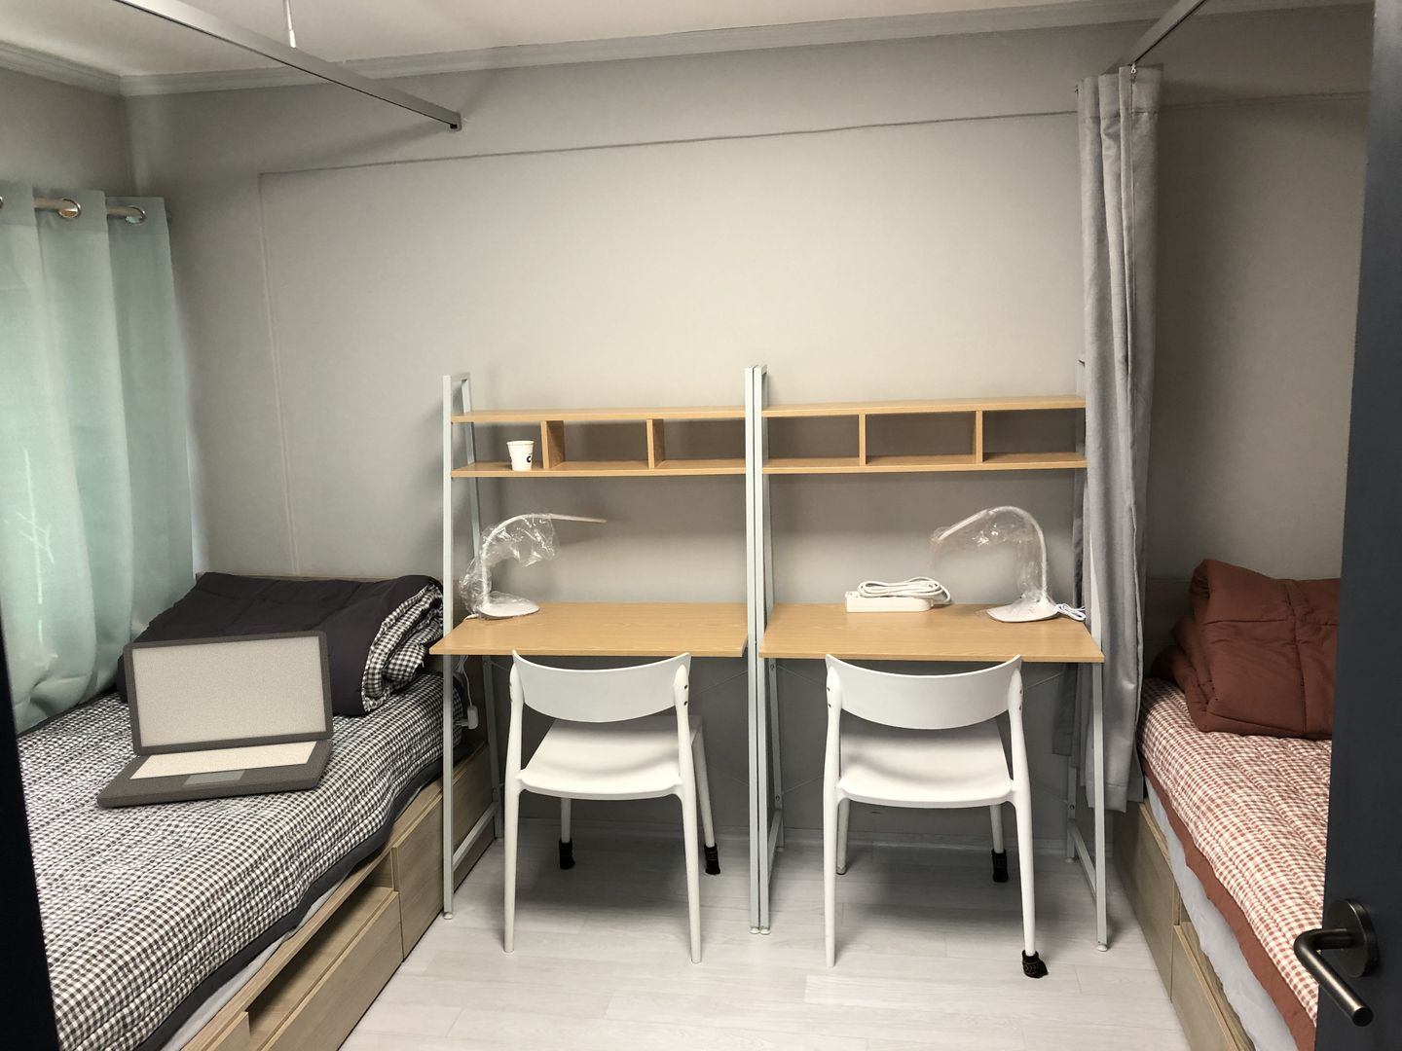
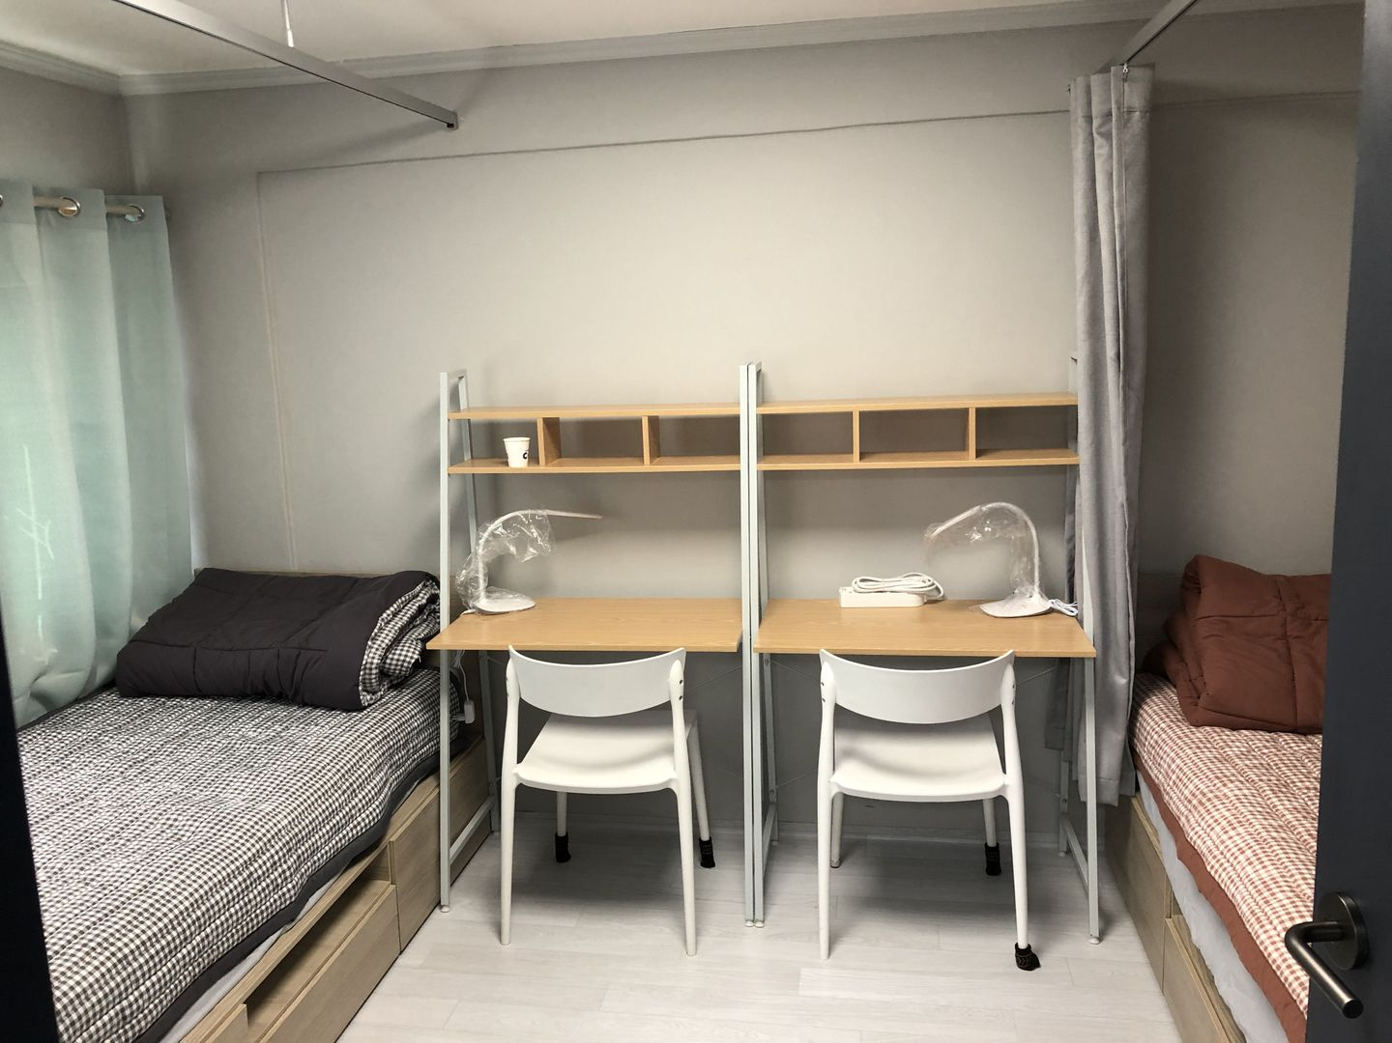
- laptop [95,629,334,809]
